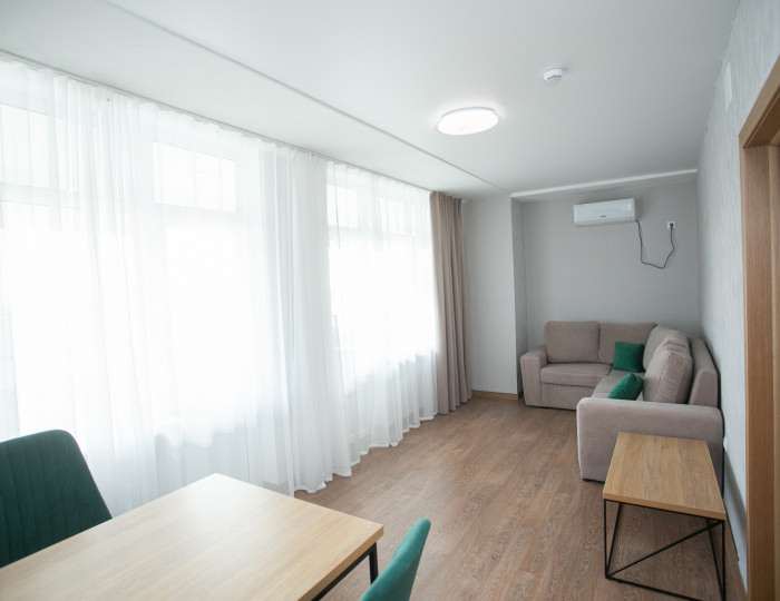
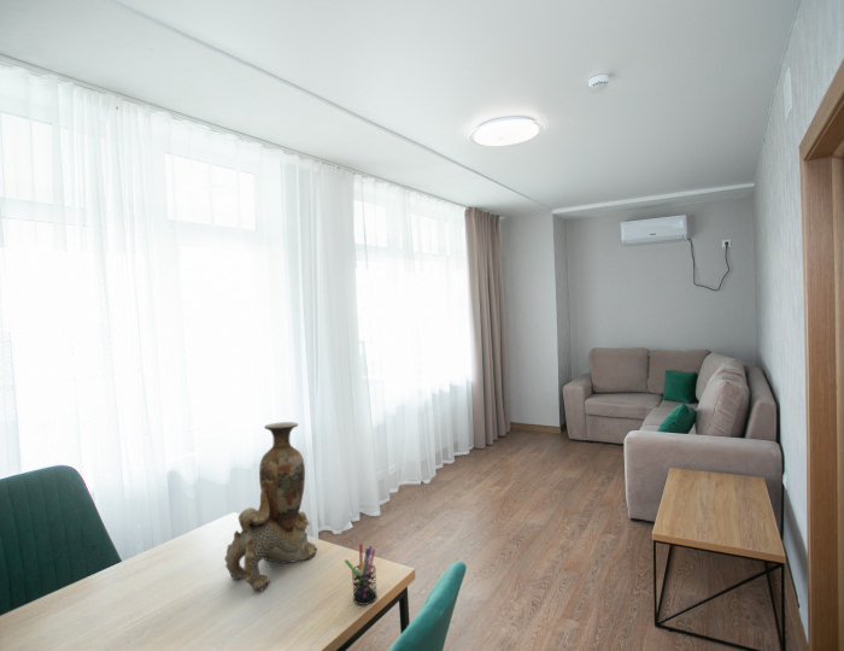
+ vase with dog figurine [223,421,318,593]
+ pen holder [344,542,379,606]
